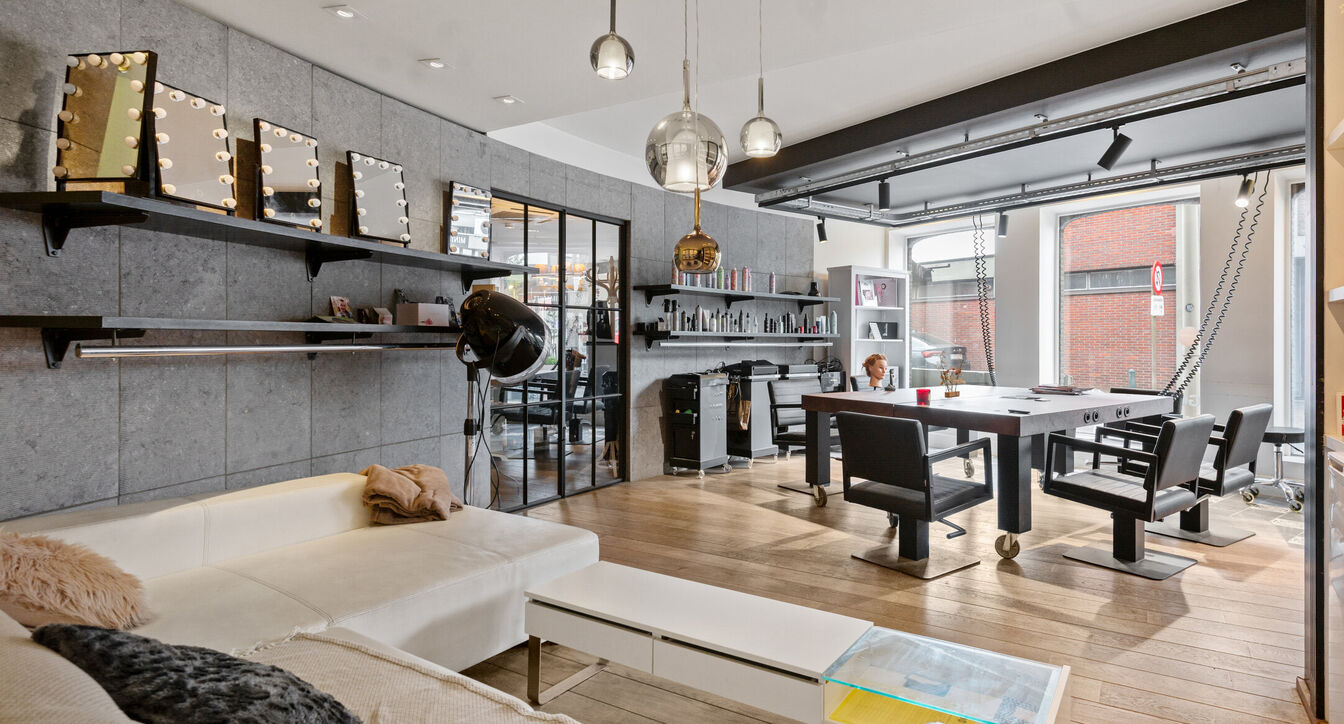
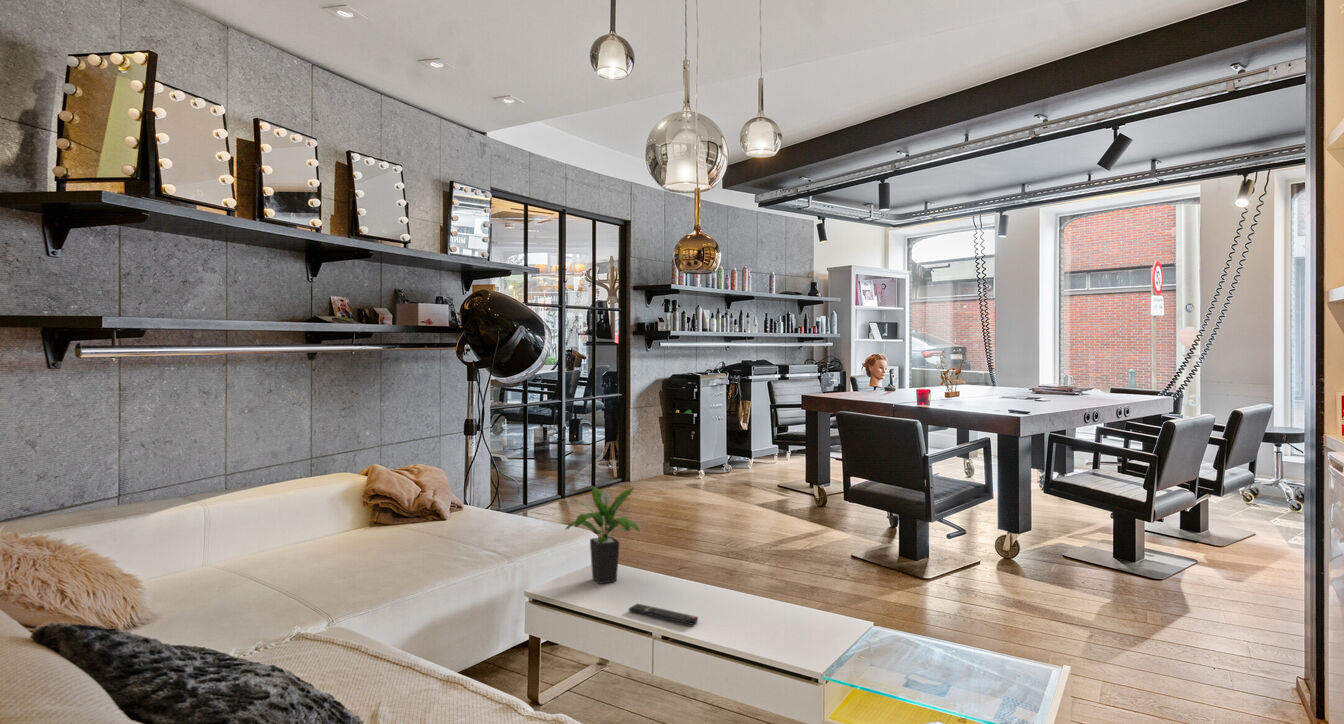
+ remote control [628,603,699,626]
+ potted plant [564,486,641,585]
